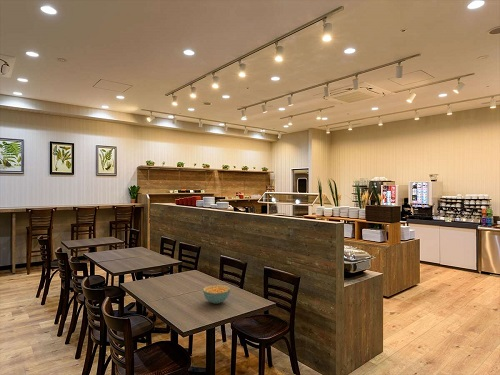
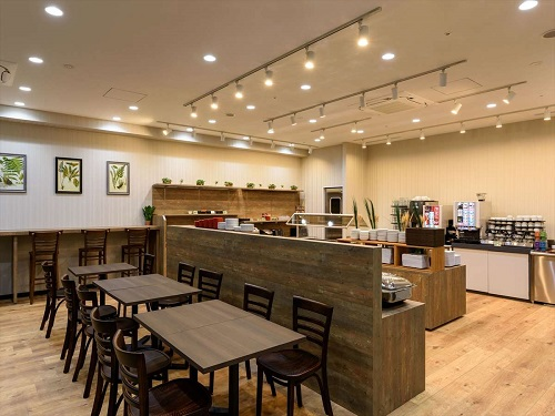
- cereal bowl [202,284,231,305]
